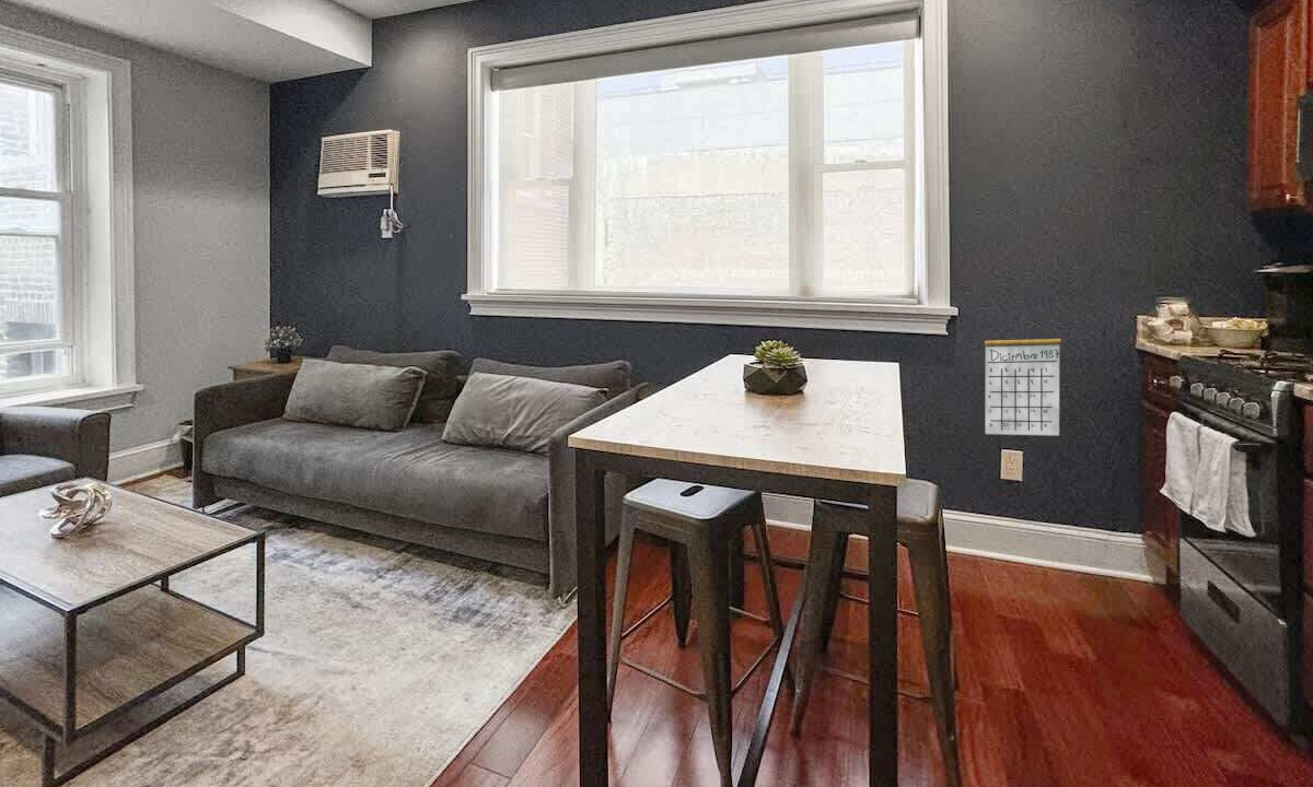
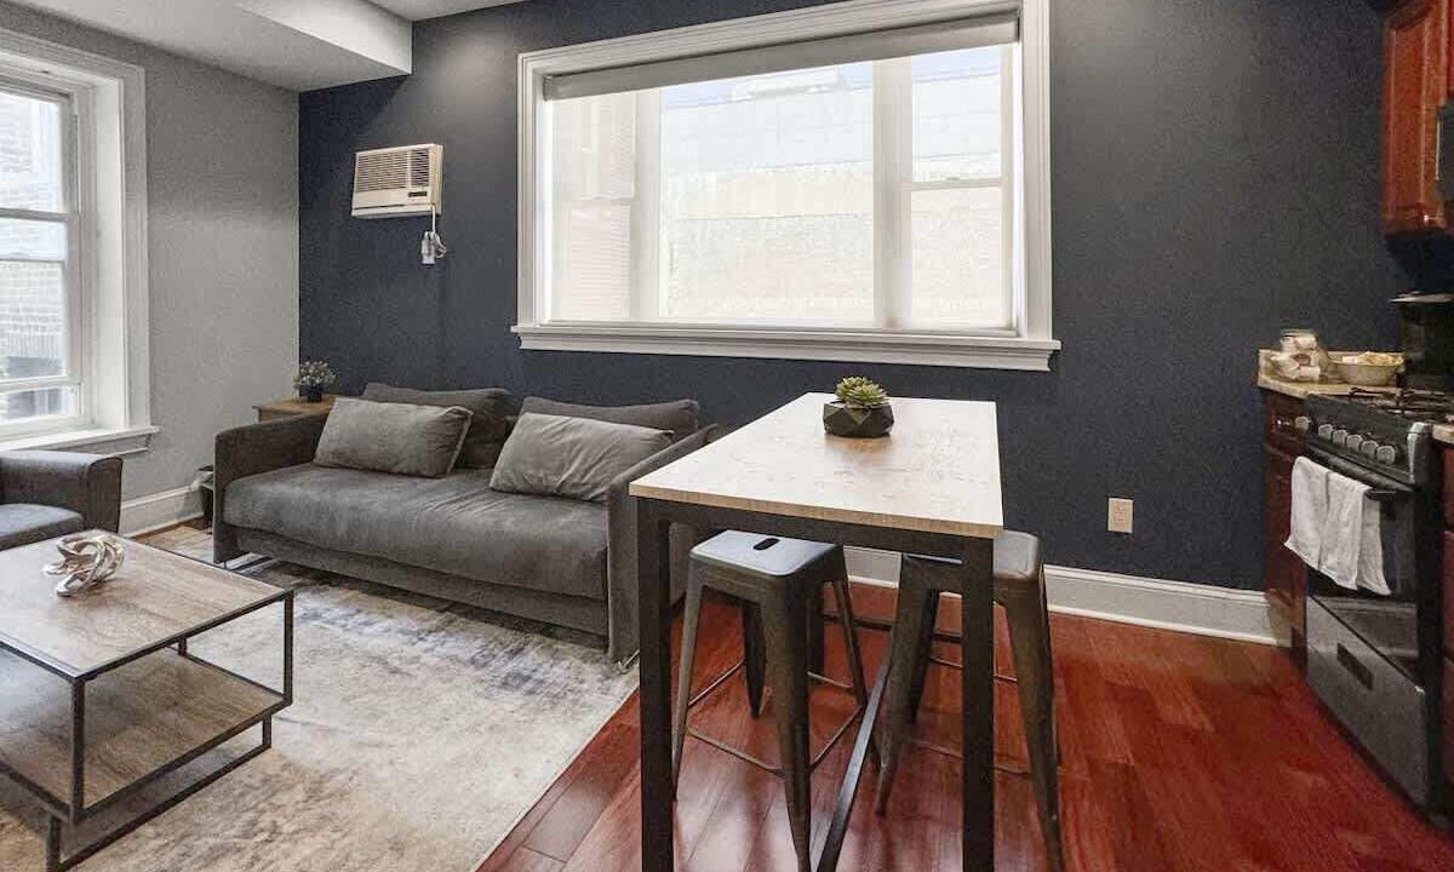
- calendar [984,317,1061,436]
